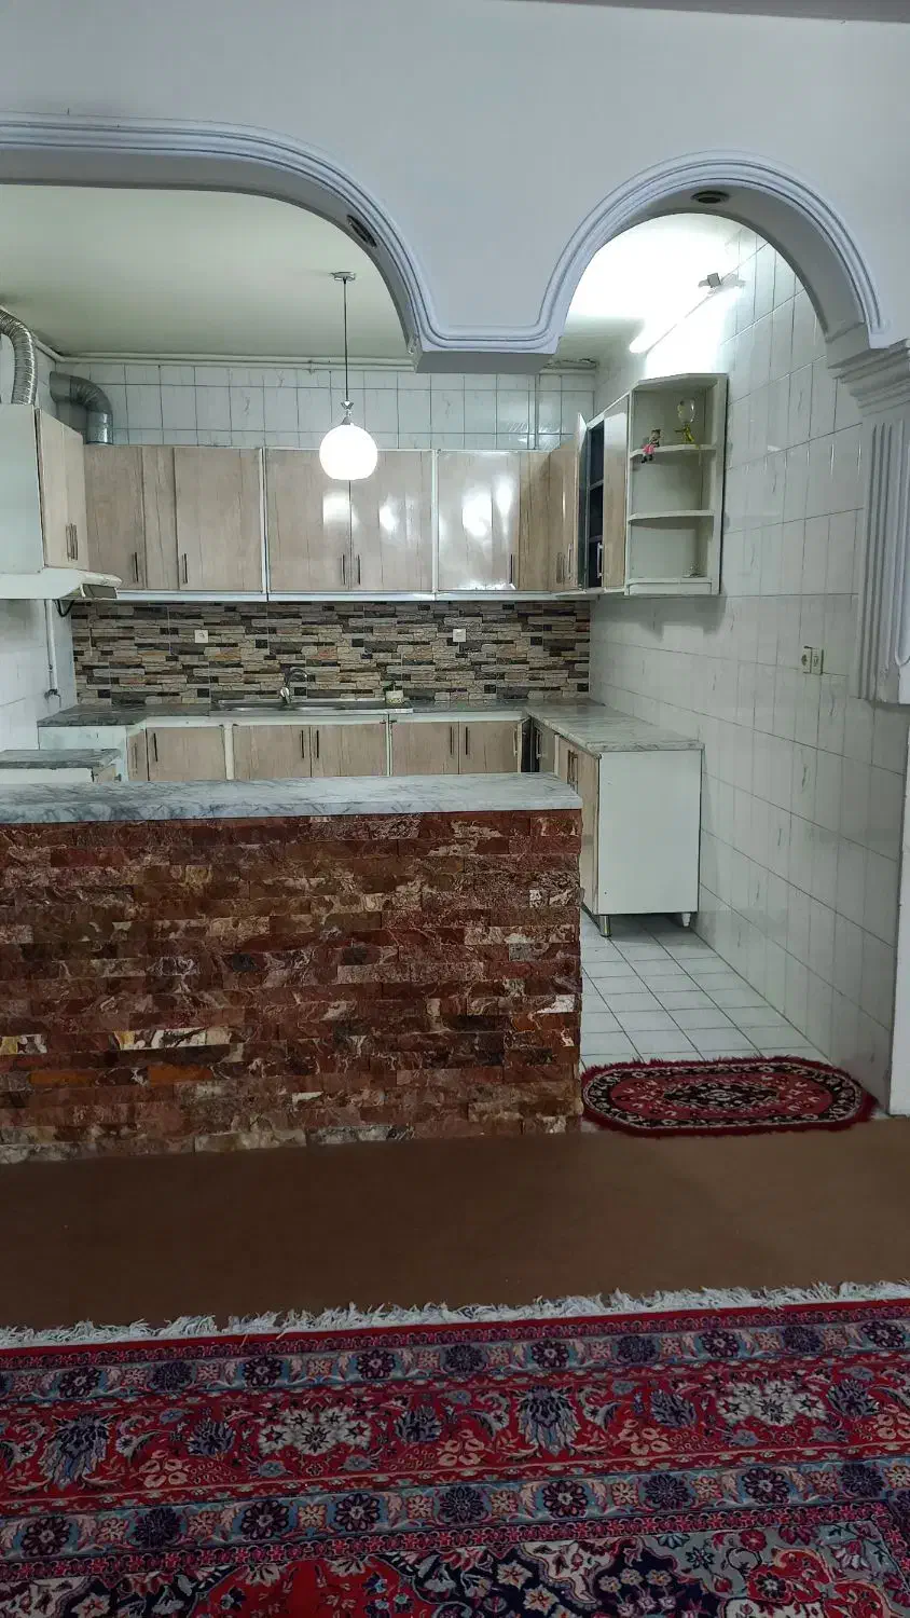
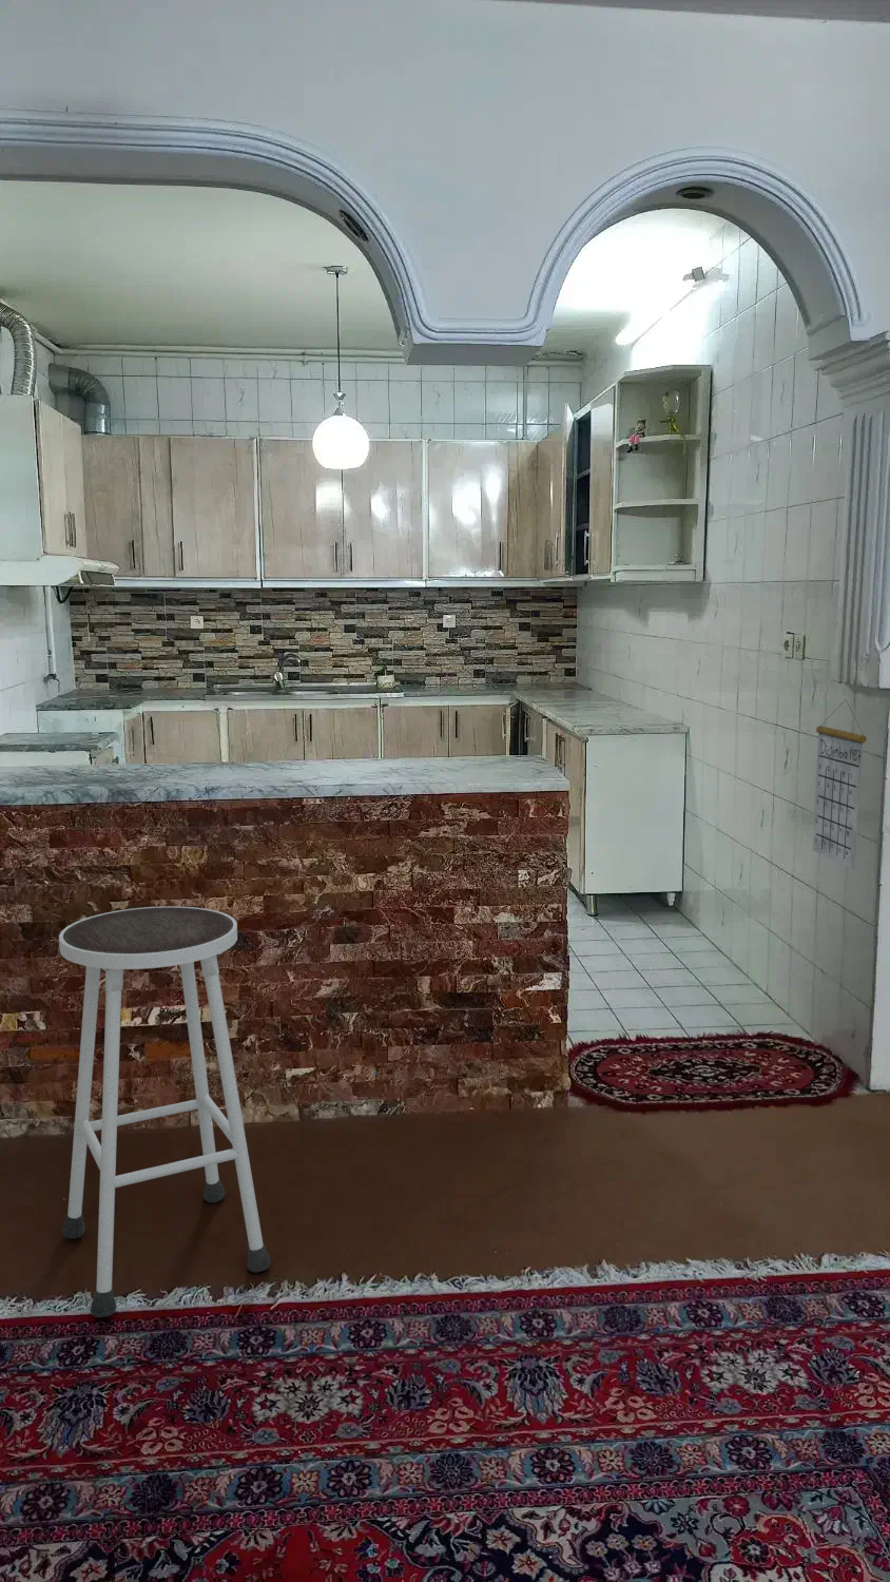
+ calendar [812,699,868,871]
+ stool [58,906,272,1318]
